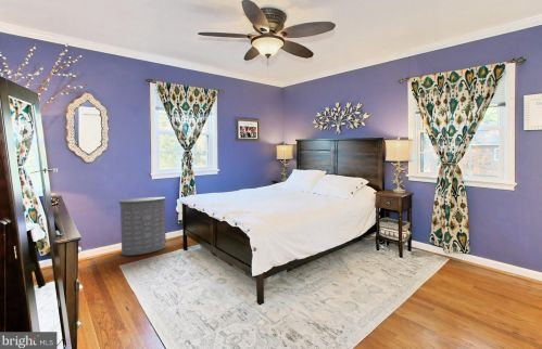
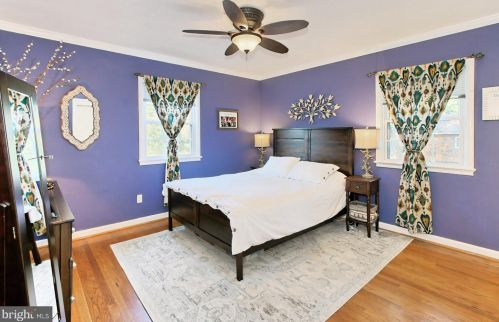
- laundry hamper [117,196,167,257]
